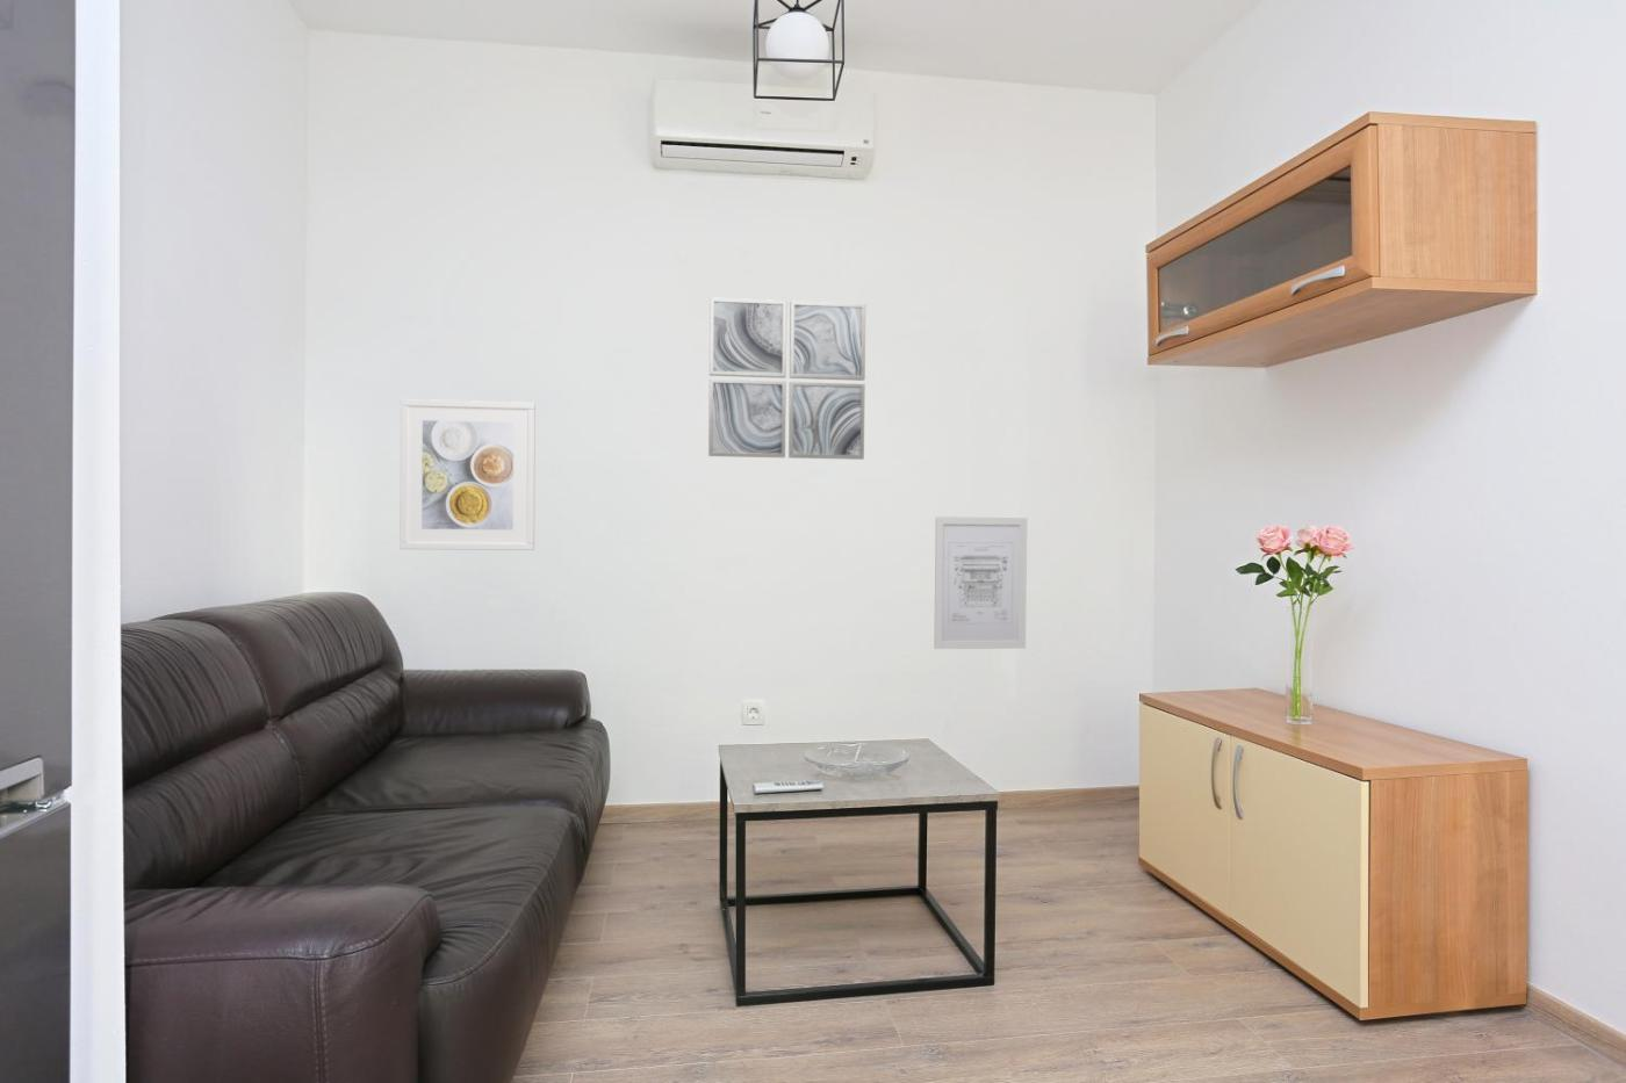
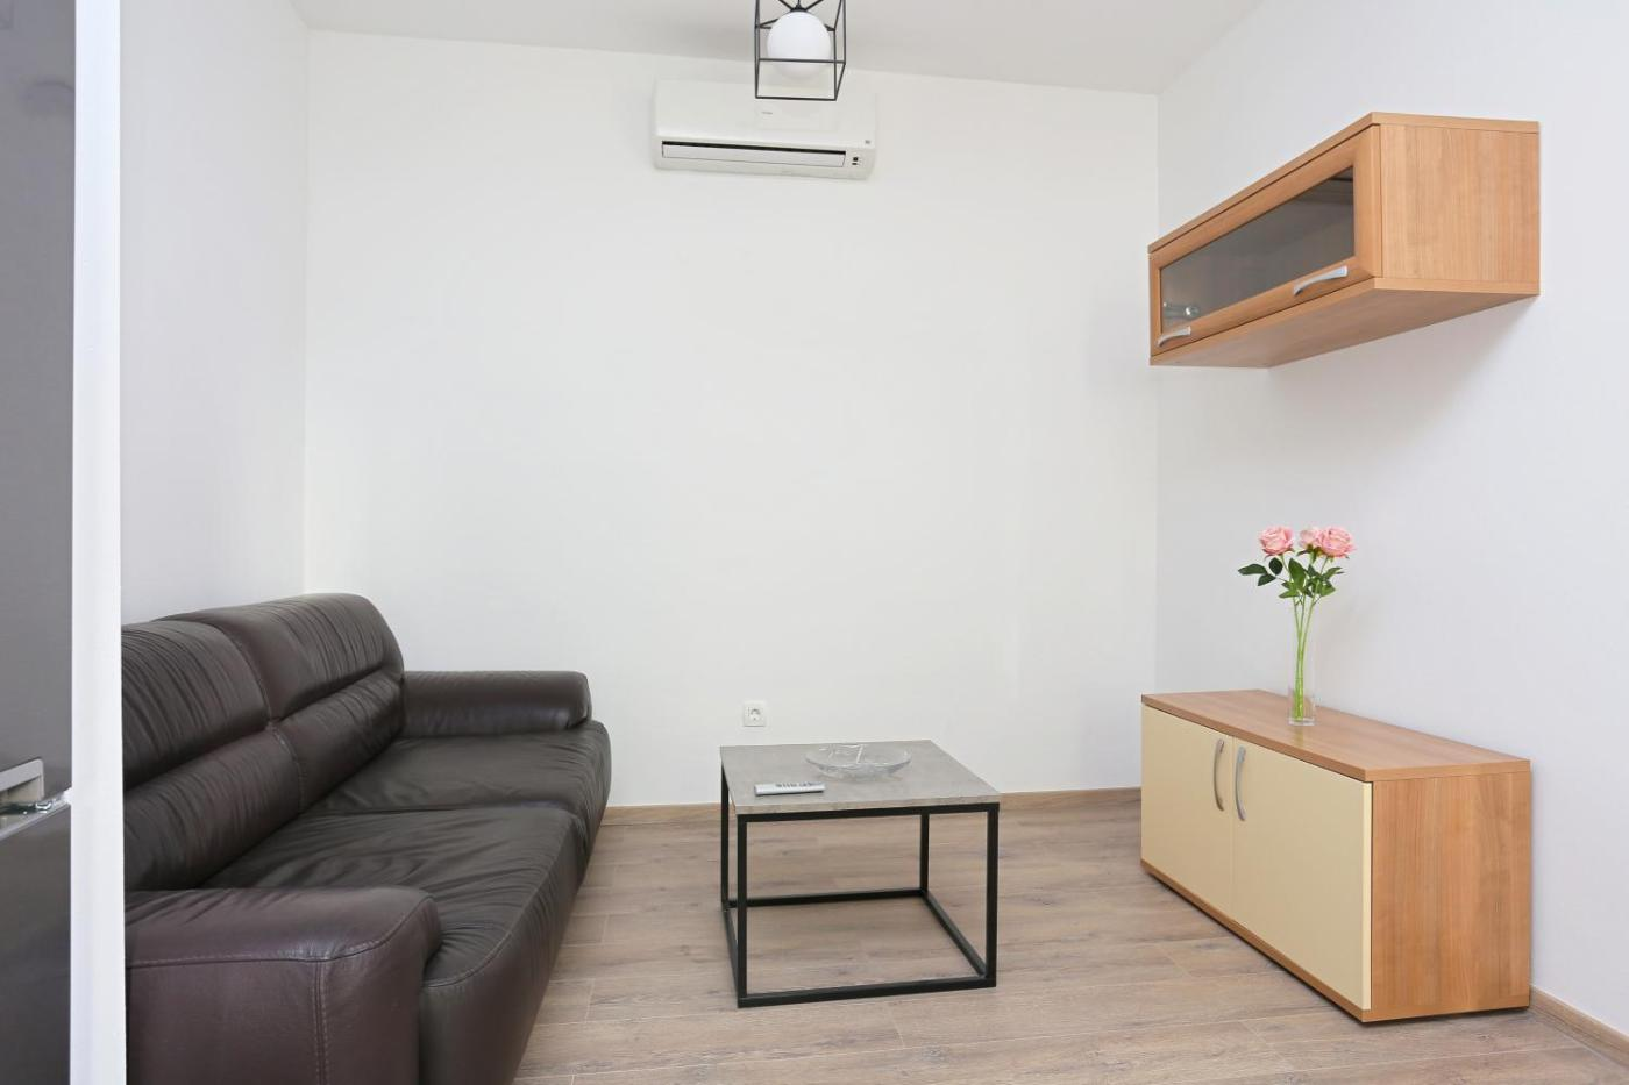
- wall art [707,296,867,461]
- wall art [932,515,1028,650]
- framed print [399,398,537,551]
